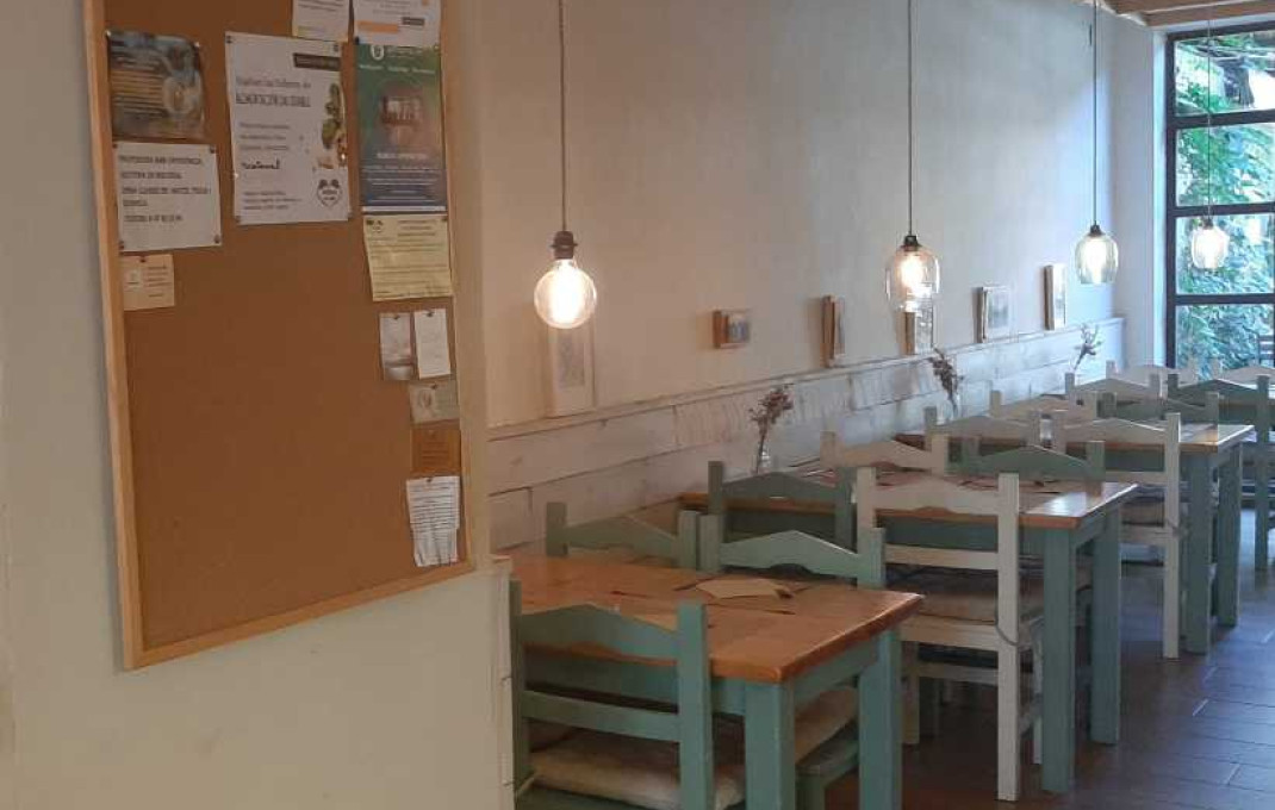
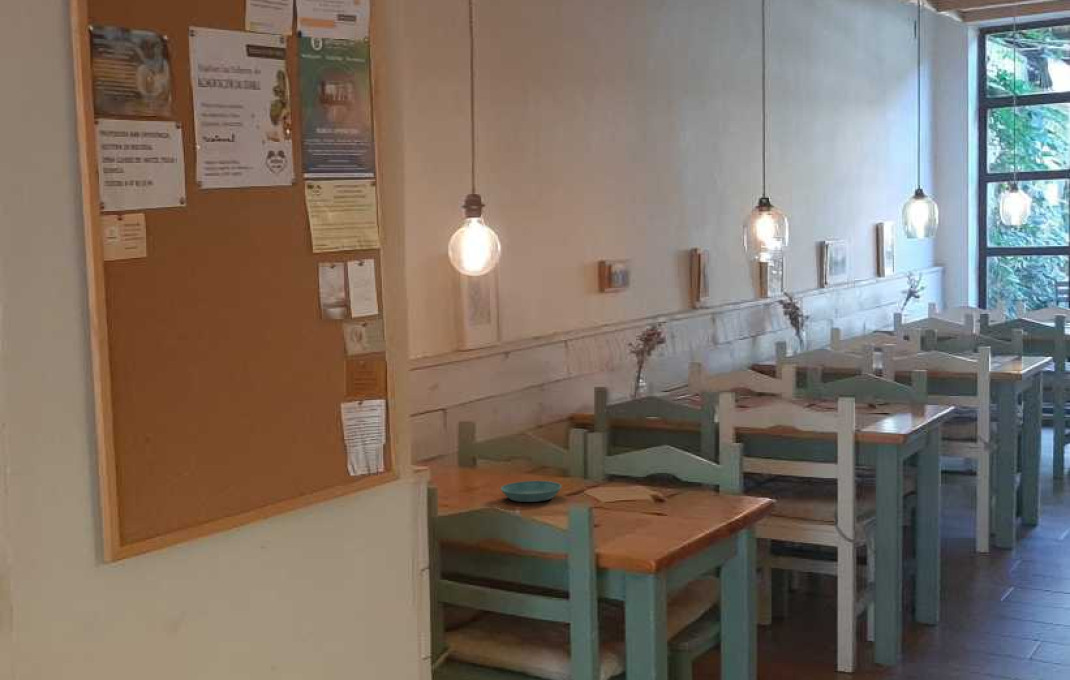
+ saucer [500,480,563,503]
